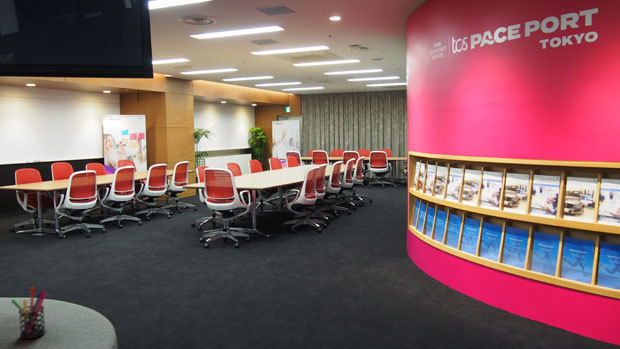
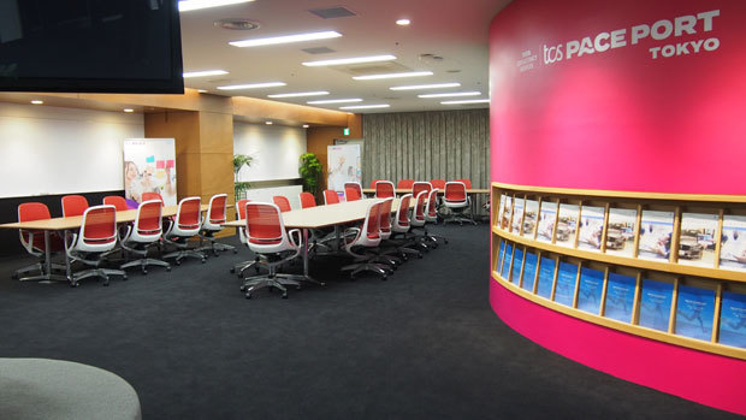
- pen holder [10,286,48,340]
